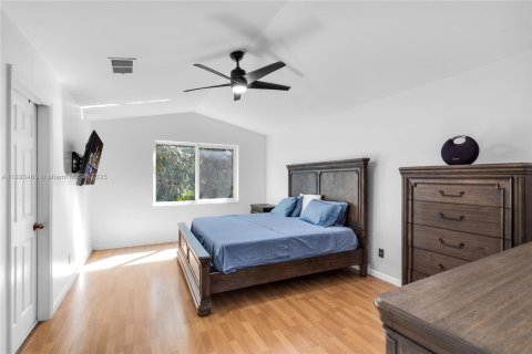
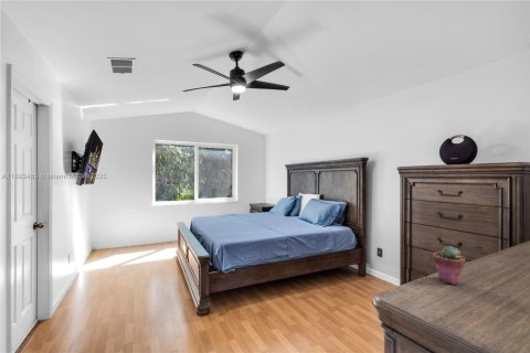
+ potted succulent [432,245,466,286]
